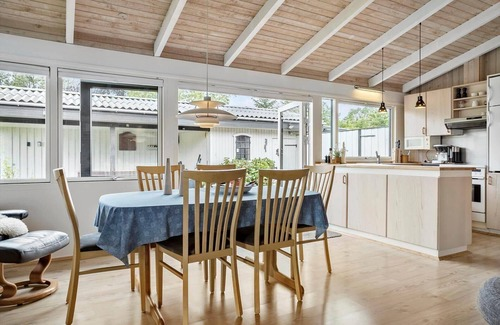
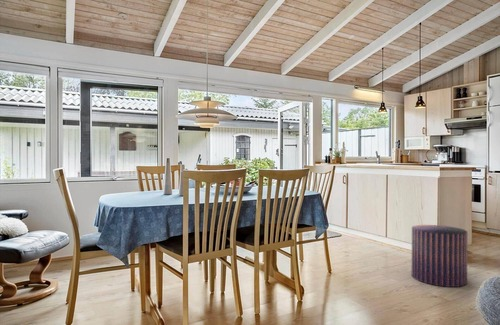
+ stool [411,224,468,288]
